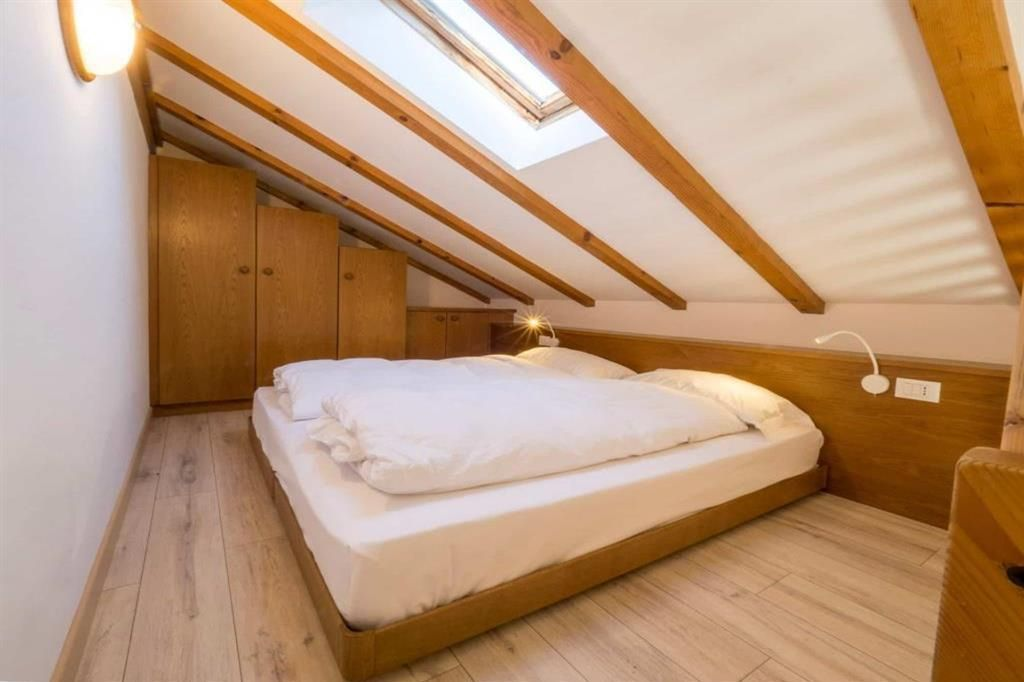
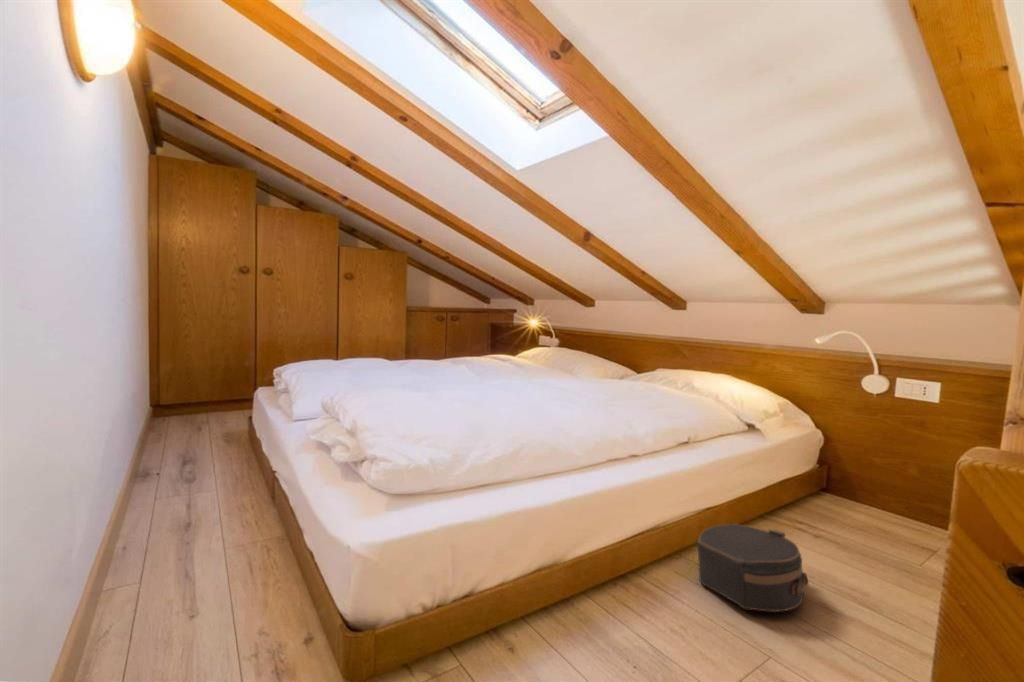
+ hat box [696,522,809,613]
